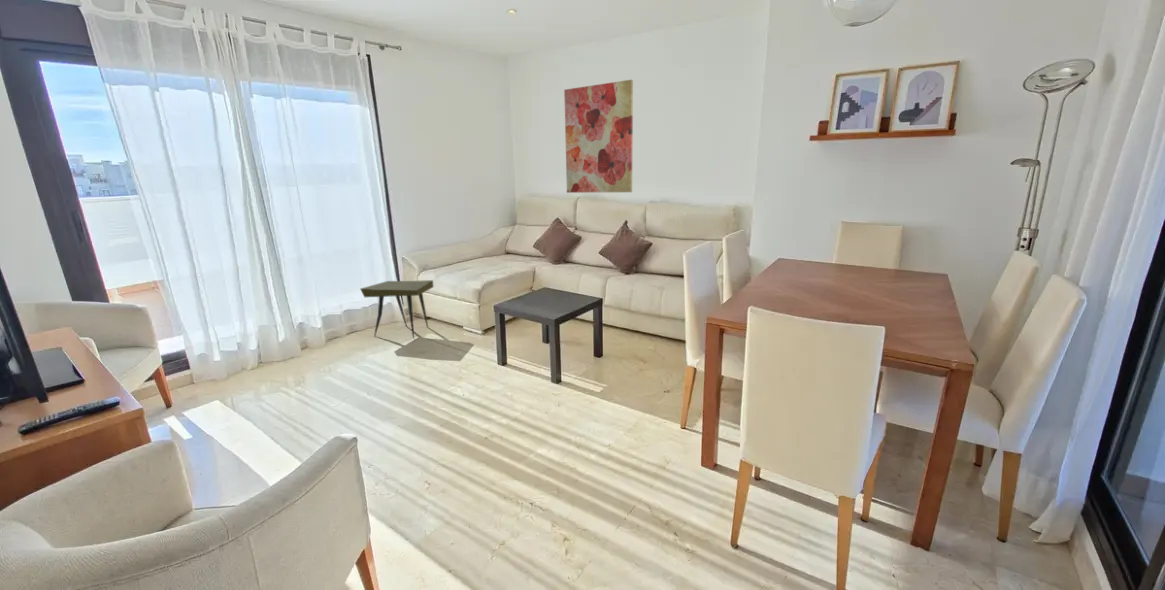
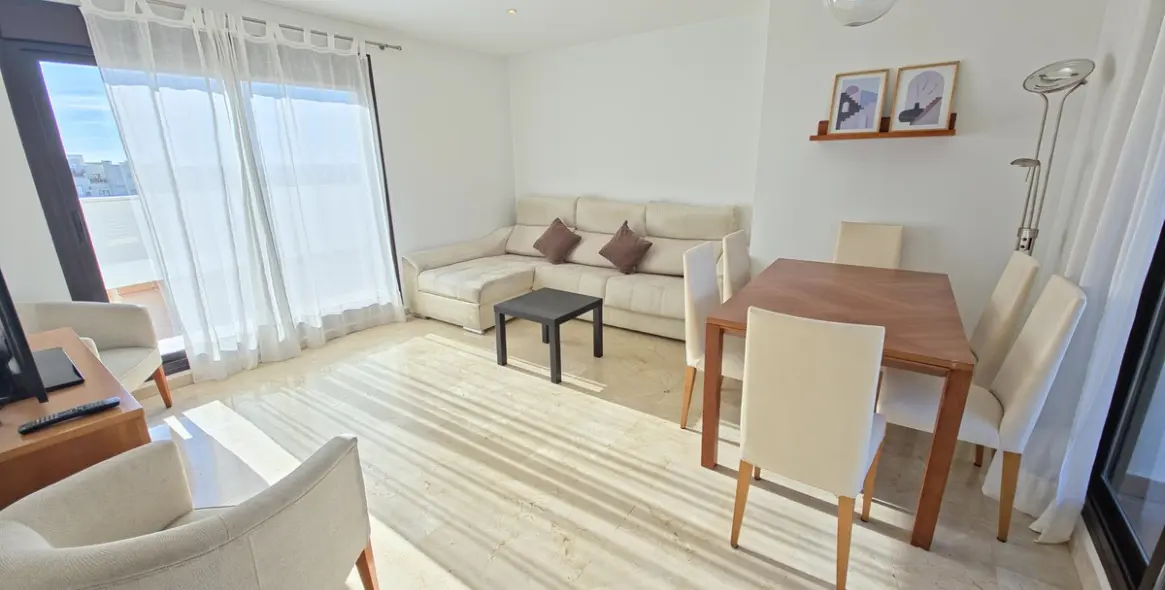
- wall art [563,79,634,194]
- side table [359,279,435,339]
